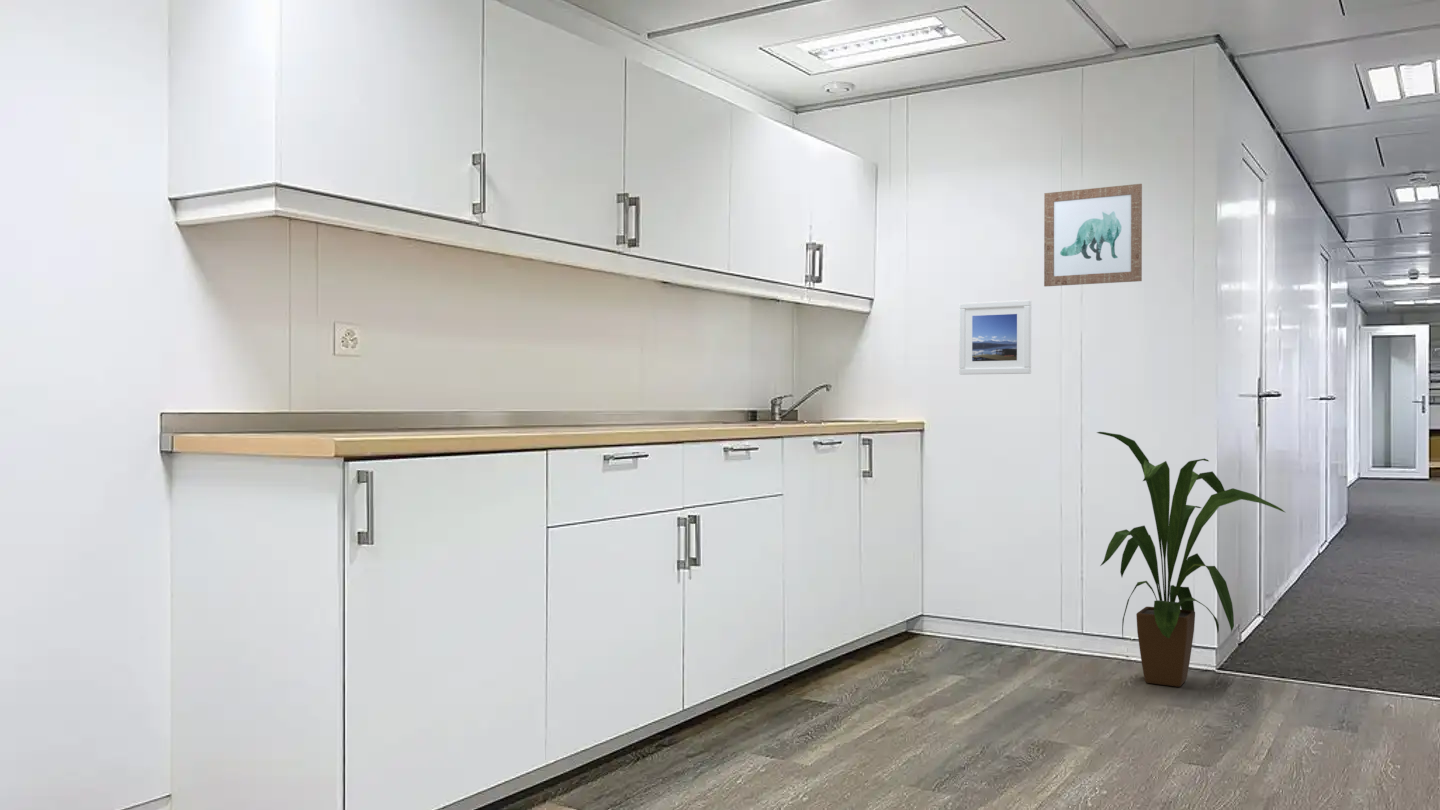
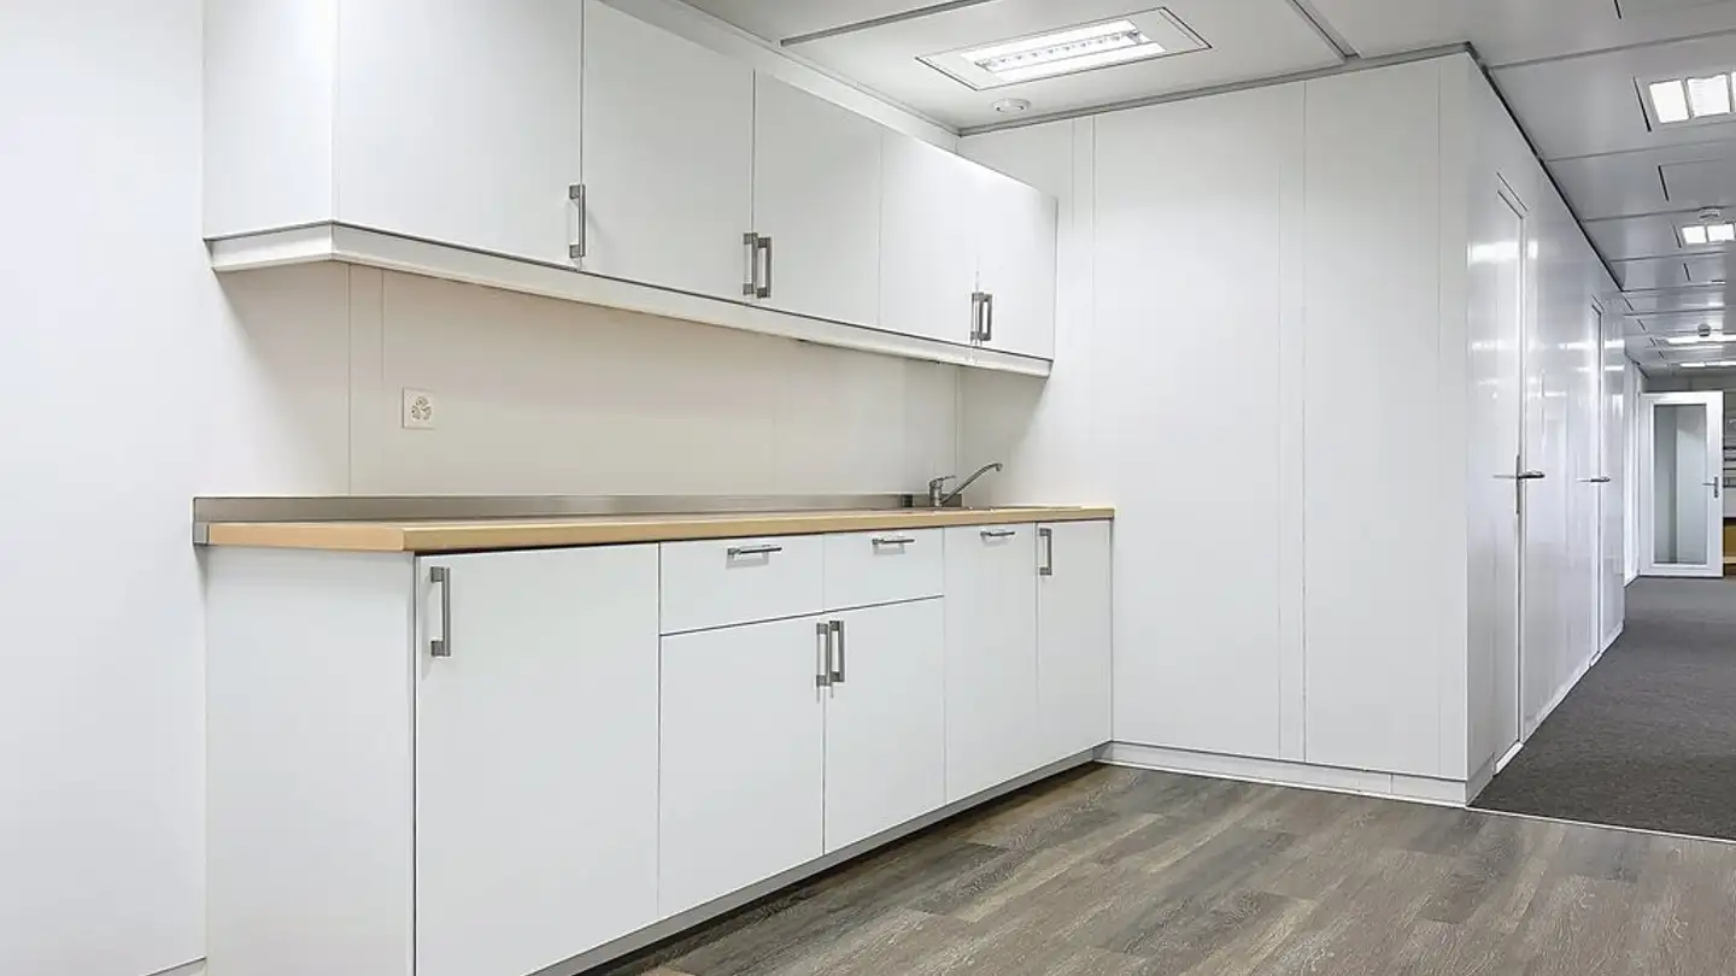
- wall art [1043,183,1143,287]
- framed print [958,299,1032,376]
- house plant [1096,431,1286,688]
